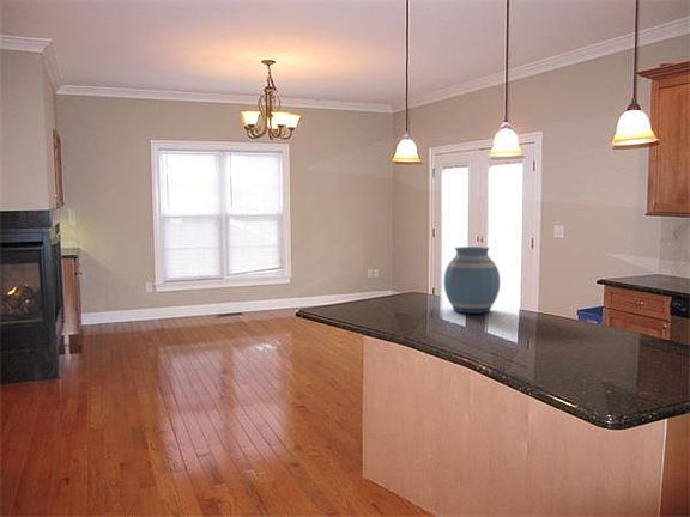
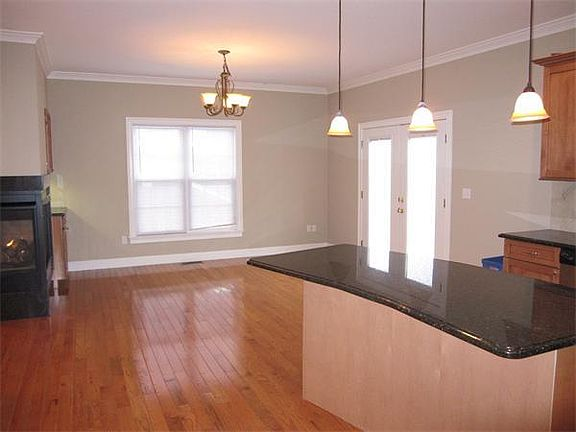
- vase [442,245,501,315]
